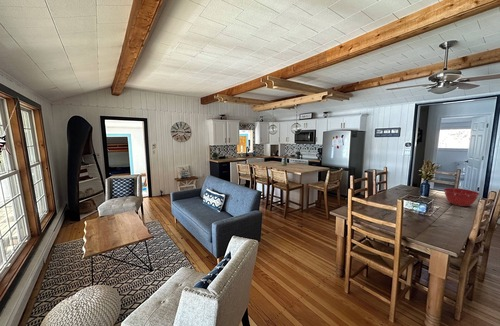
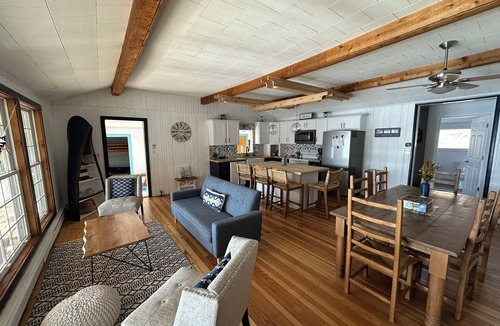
- mixing bowl [443,187,480,207]
